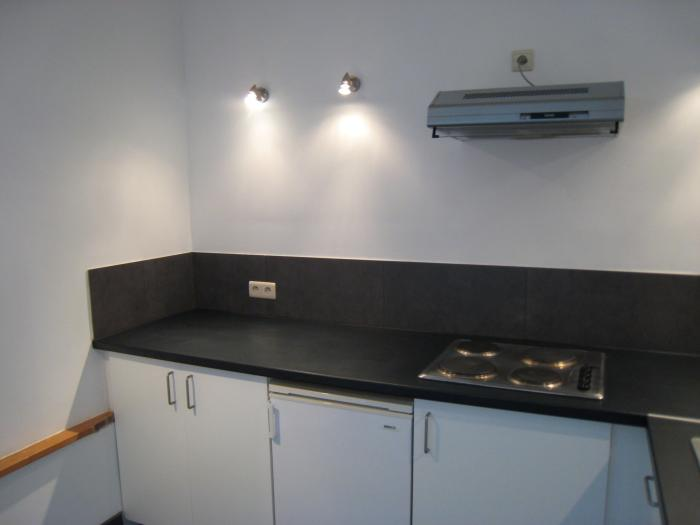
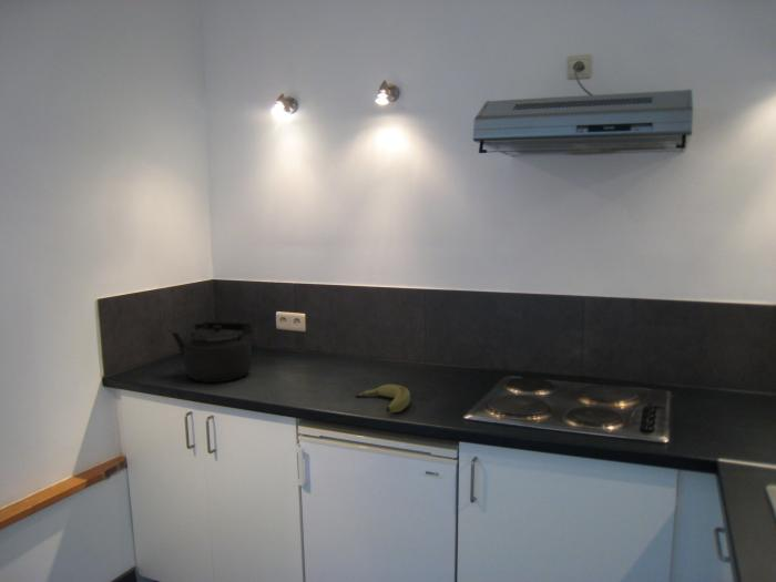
+ banana [355,384,411,413]
+ kettle [170,320,254,384]
